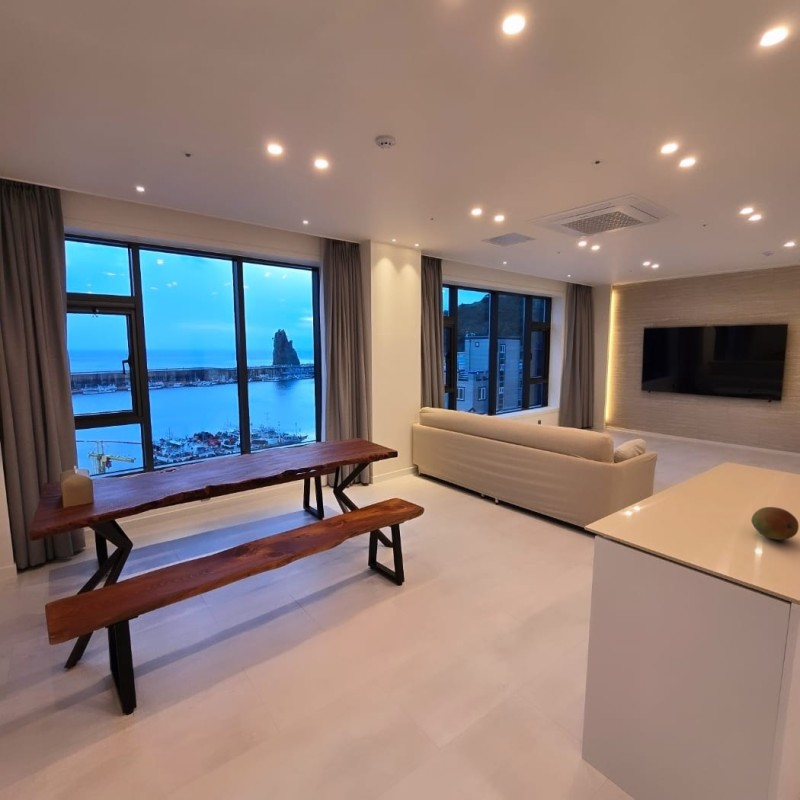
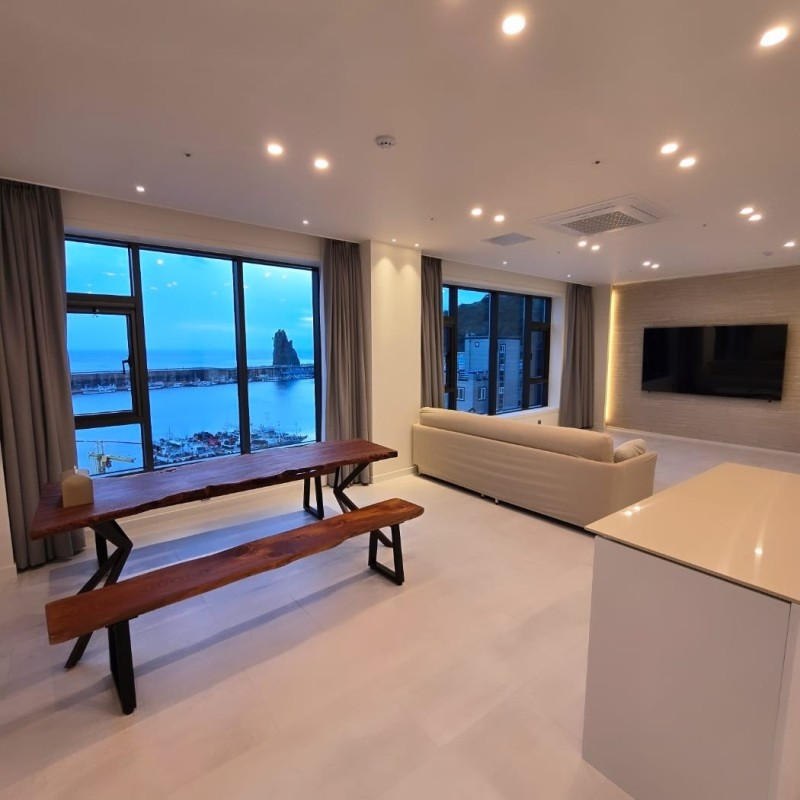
- fruit [750,506,800,541]
